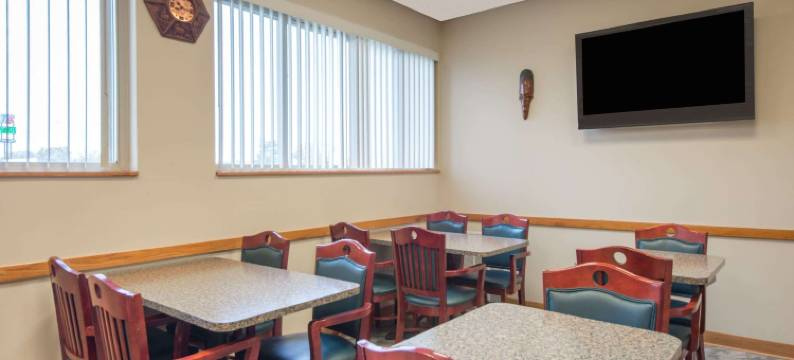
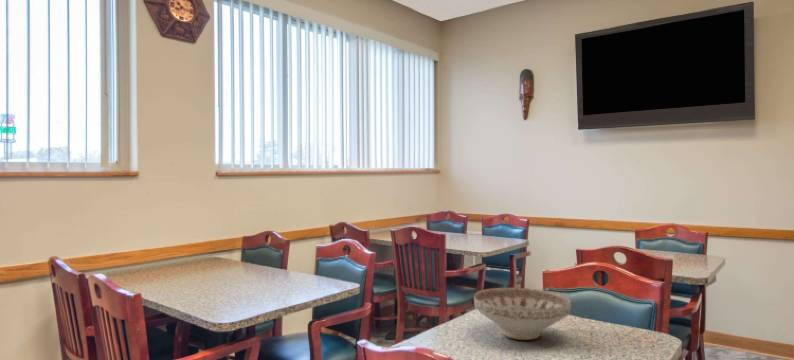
+ decorative bowl [473,287,572,341]
